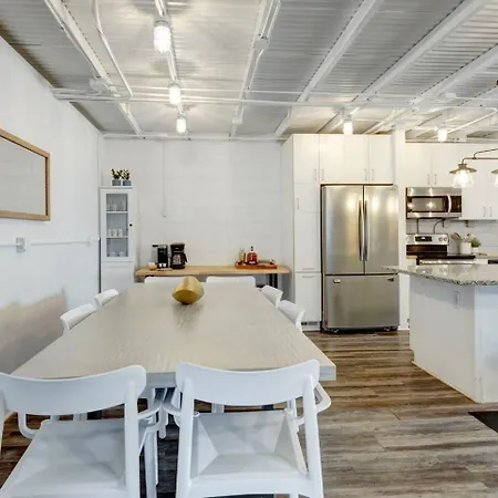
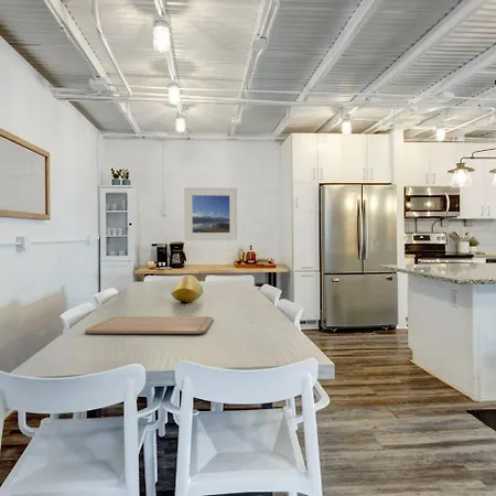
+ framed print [183,186,238,241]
+ chopping board [84,315,215,335]
